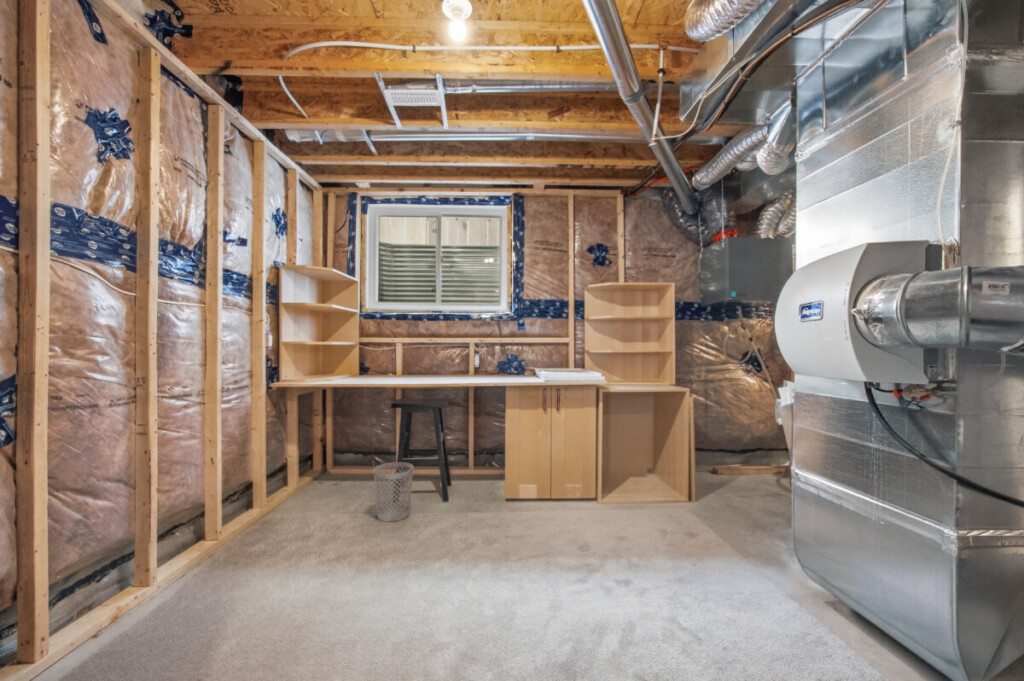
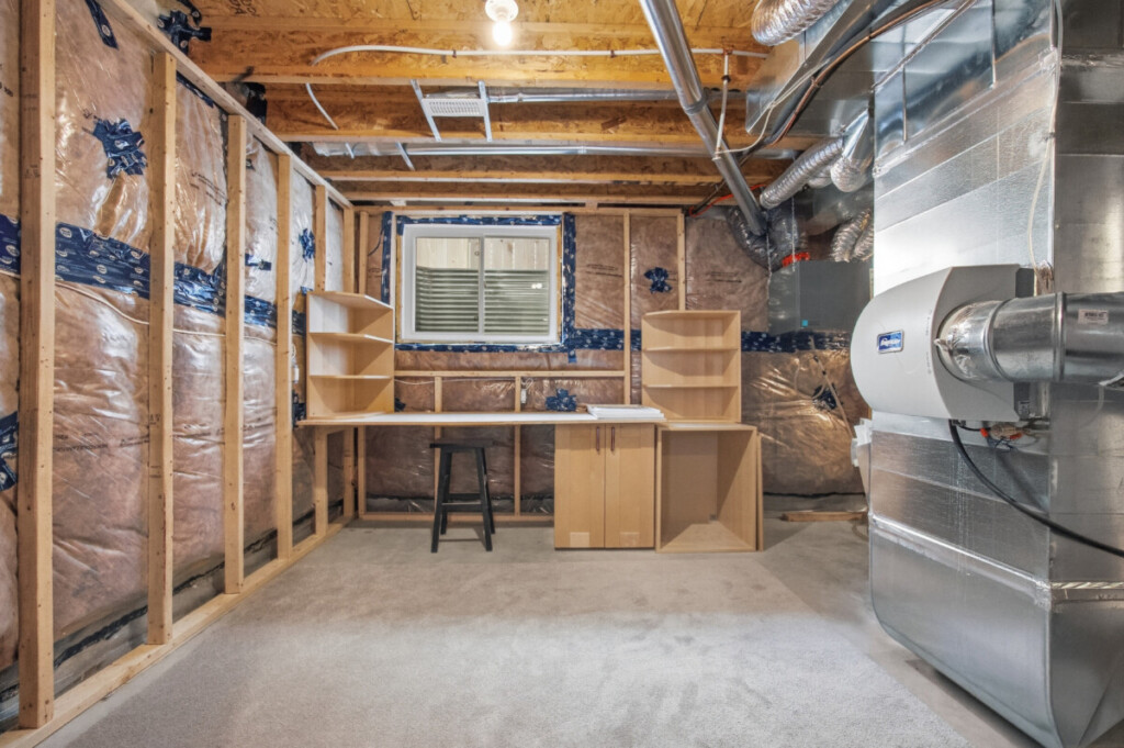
- wastebasket [373,461,414,523]
